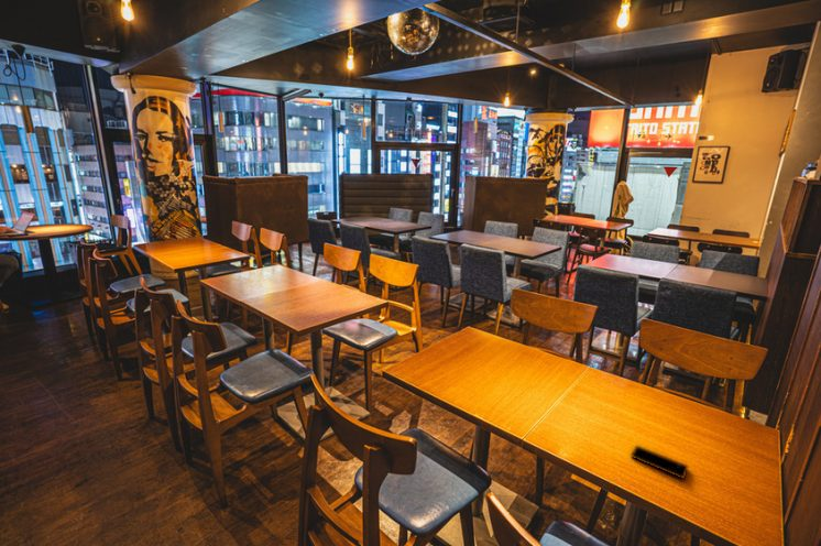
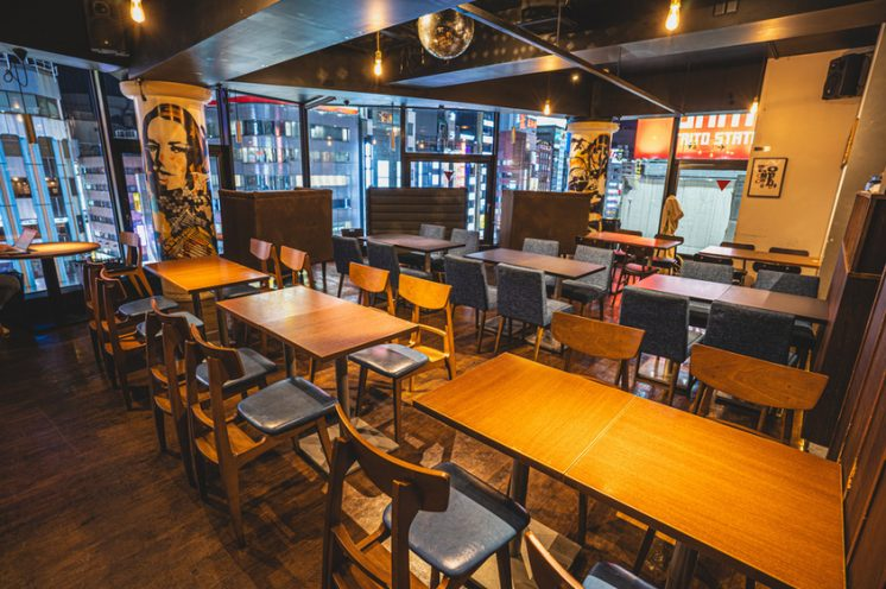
- smartphone [630,445,689,480]
